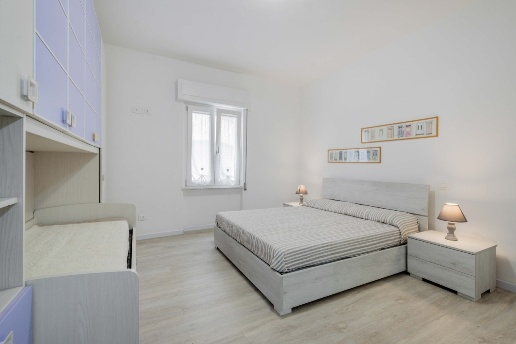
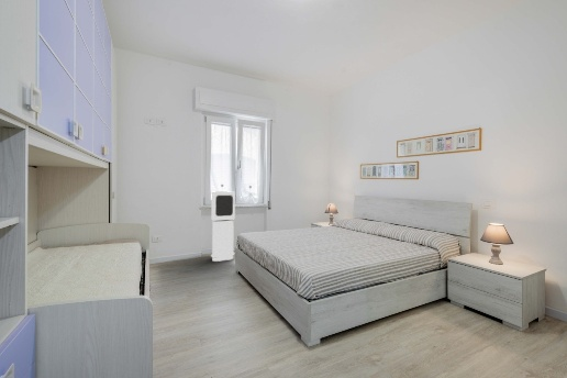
+ air purifier [210,190,236,263]
